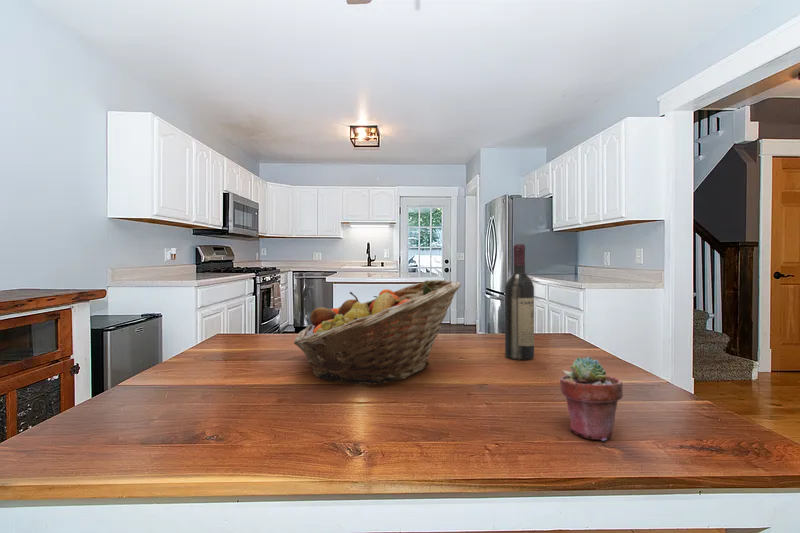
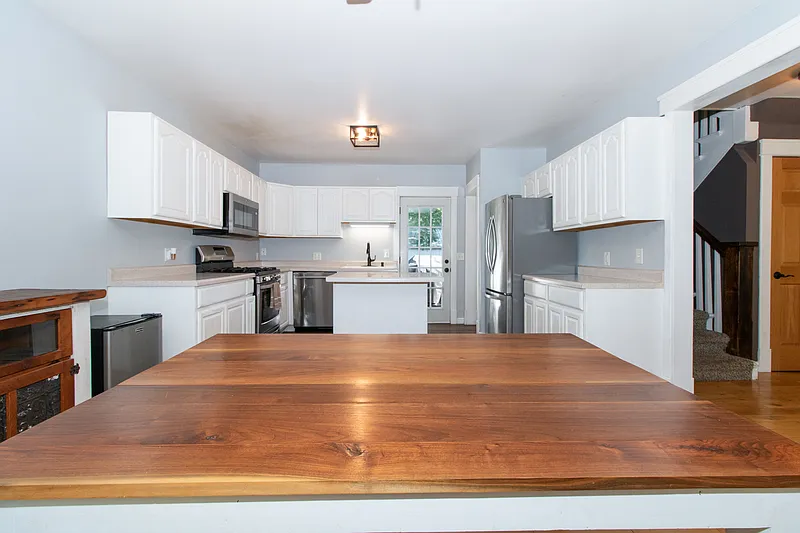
- wine bottle [504,243,535,361]
- potted succulent [559,355,624,442]
- fruit basket [293,279,462,386]
